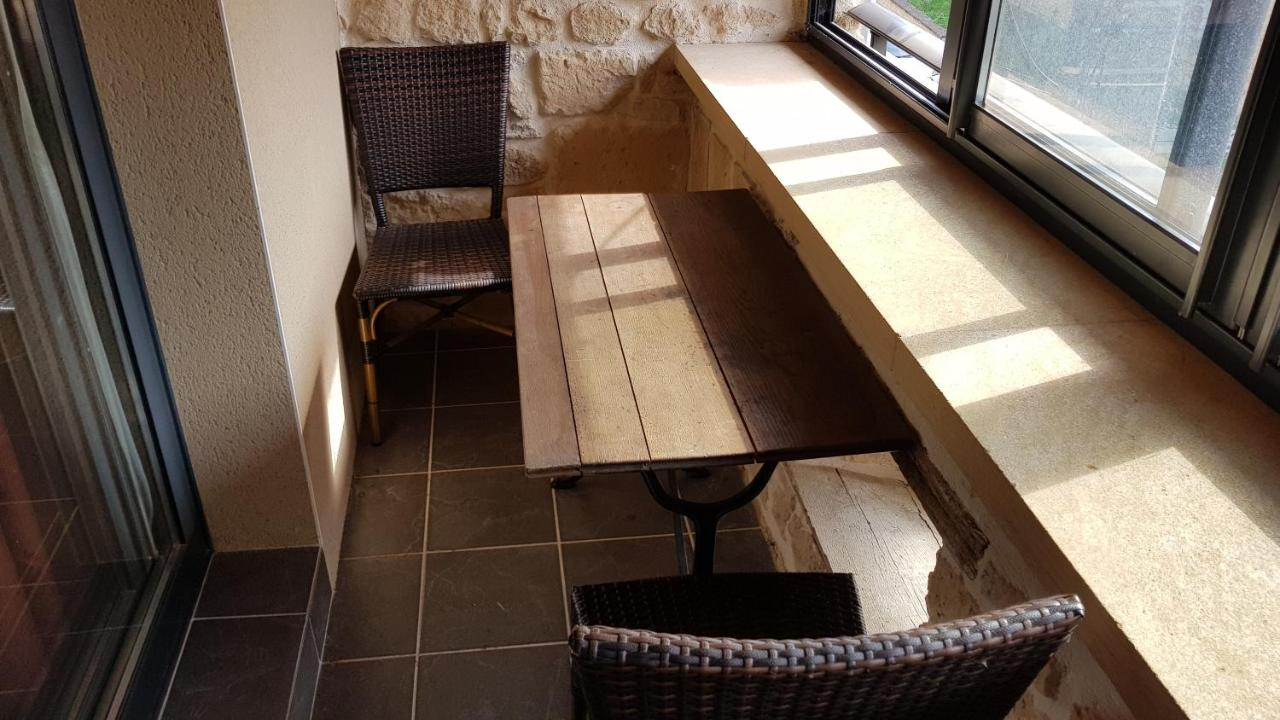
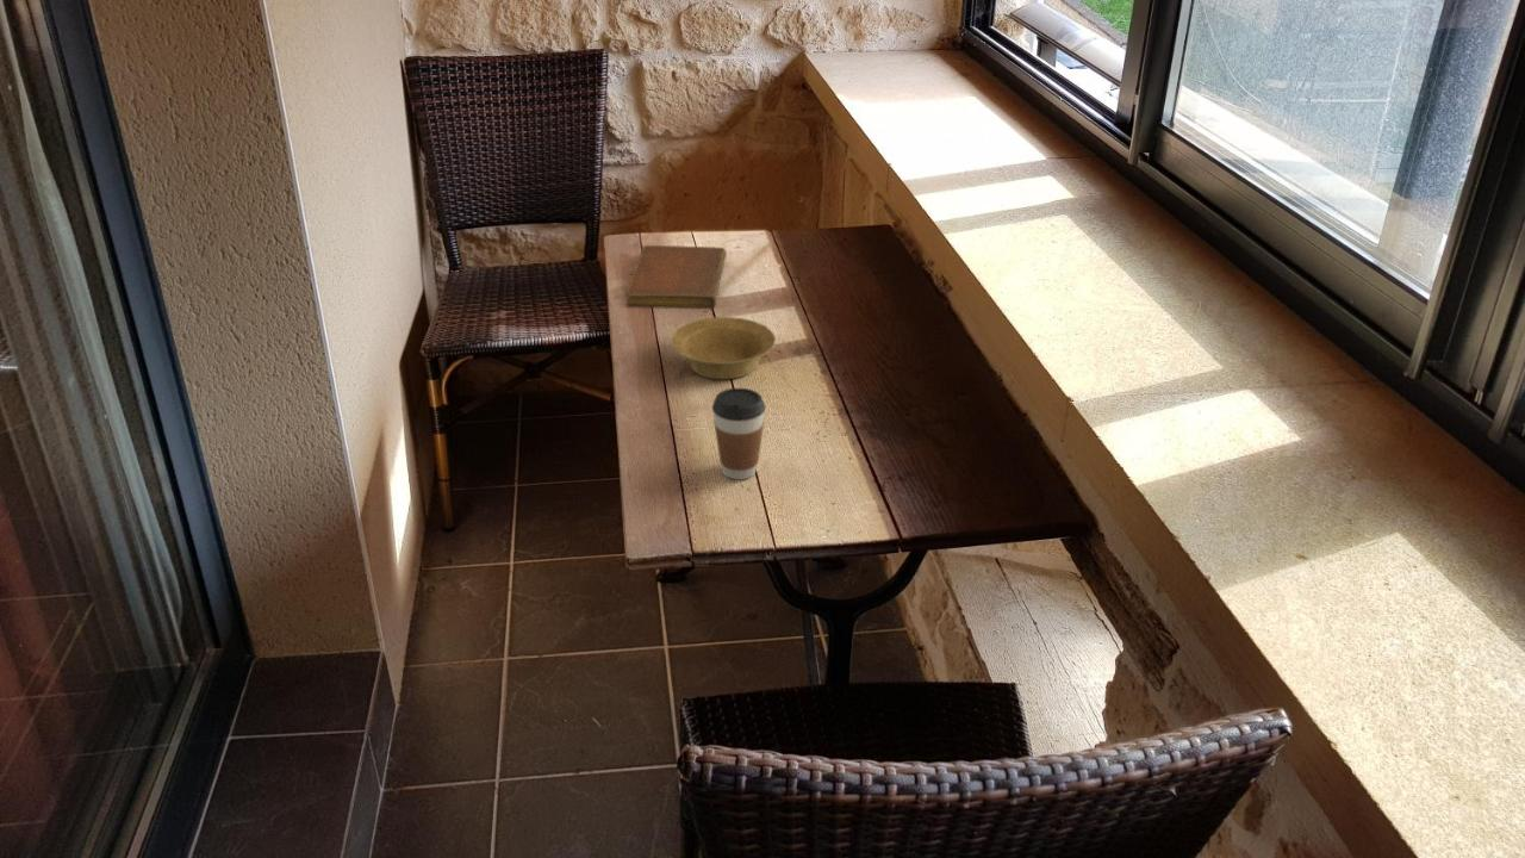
+ bowl [670,316,777,380]
+ coffee cup [711,387,767,480]
+ notebook [624,244,728,310]
